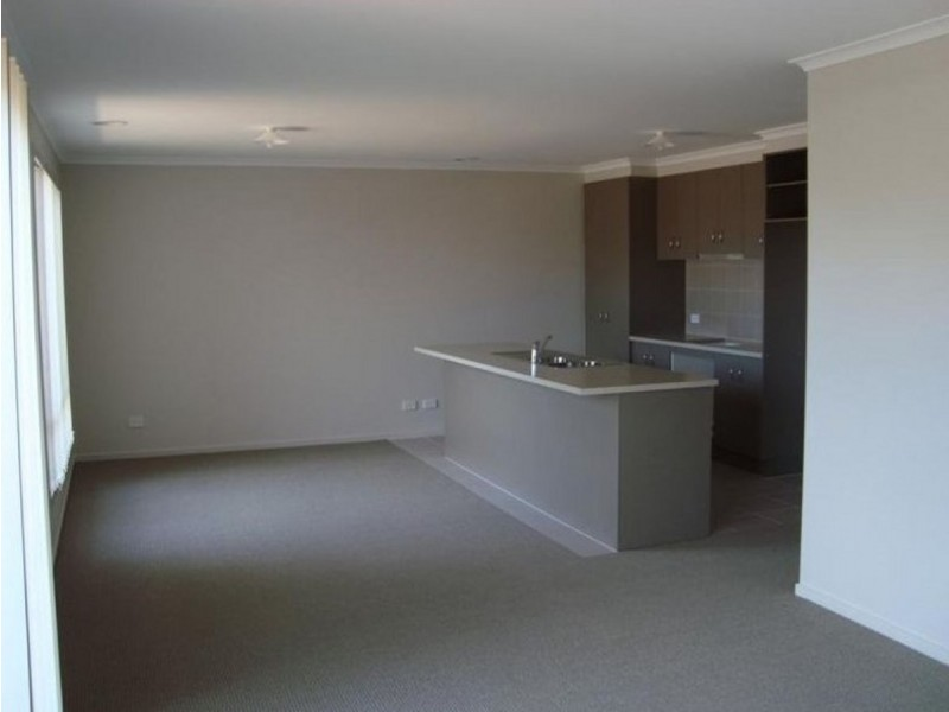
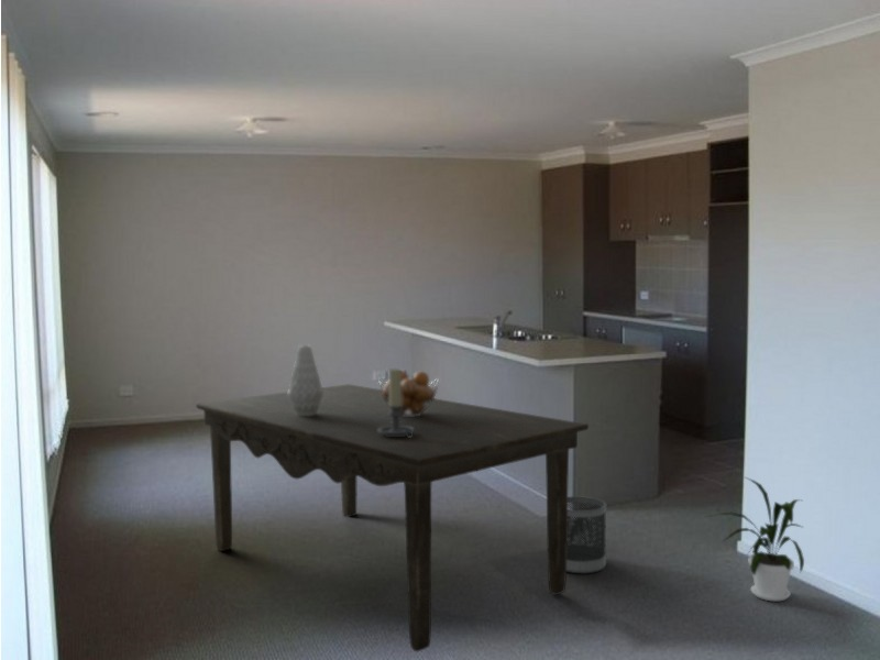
+ wastebasket [566,495,607,574]
+ vase [287,344,323,416]
+ fruit basket [377,370,440,417]
+ candle holder [377,367,414,438]
+ house plant [704,475,805,603]
+ dining table [195,383,590,652]
